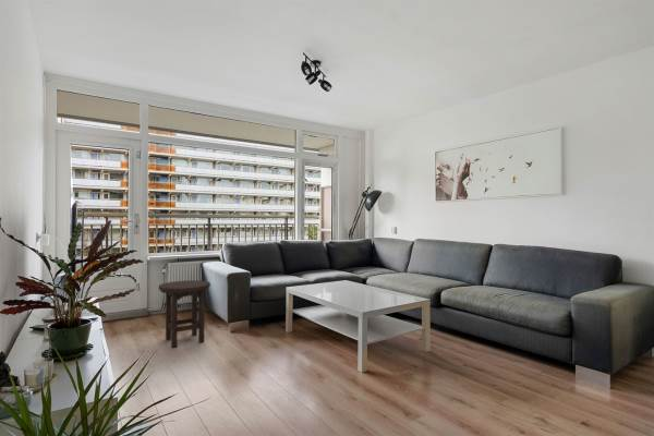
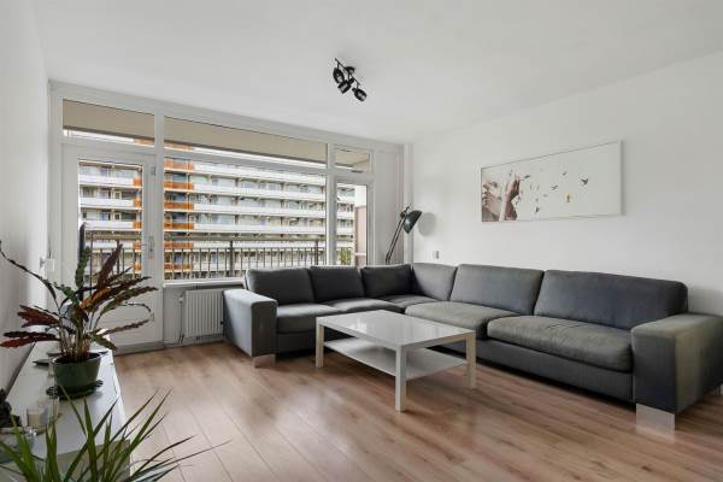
- stool [158,279,211,349]
